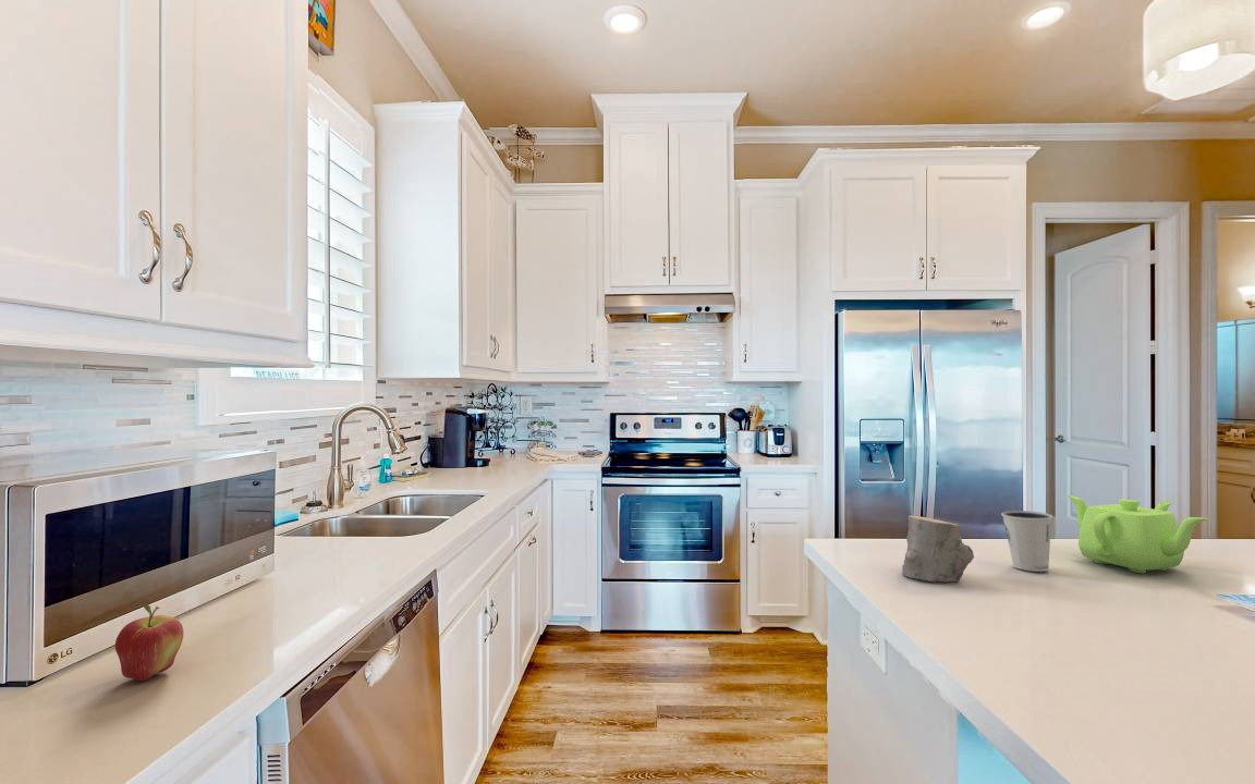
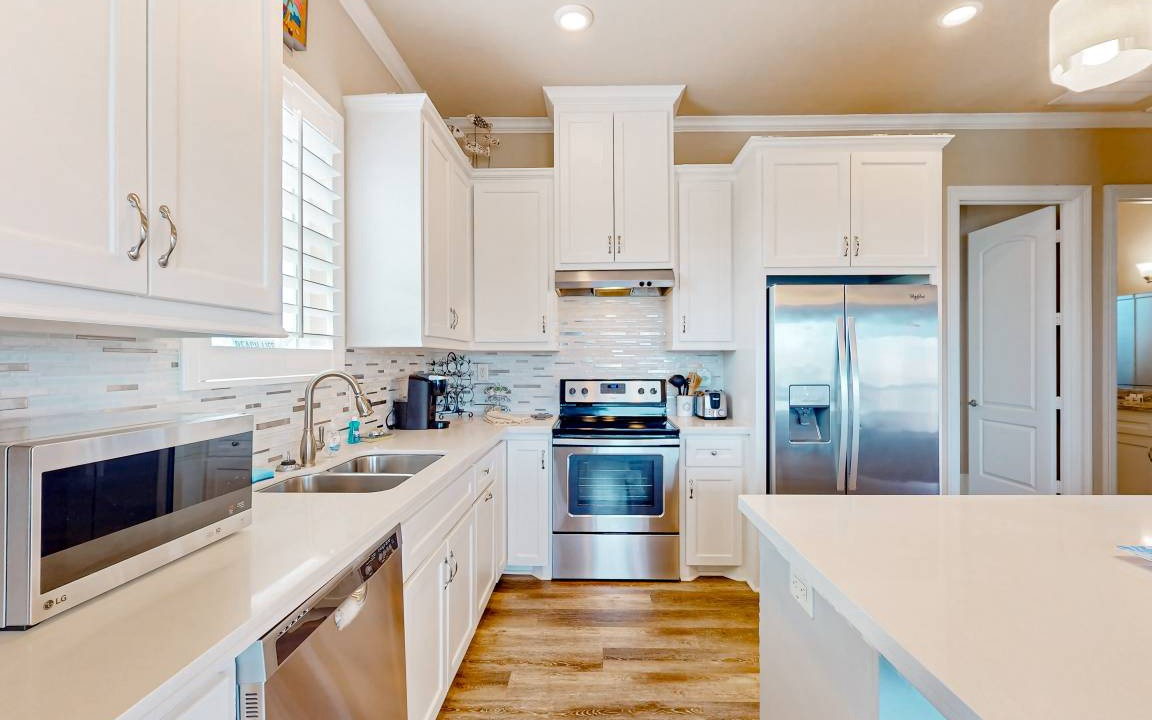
- fruit [114,601,184,682]
- cup [901,515,975,583]
- teapot [1065,493,1210,574]
- dixie cup [1000,510,1053,573]
